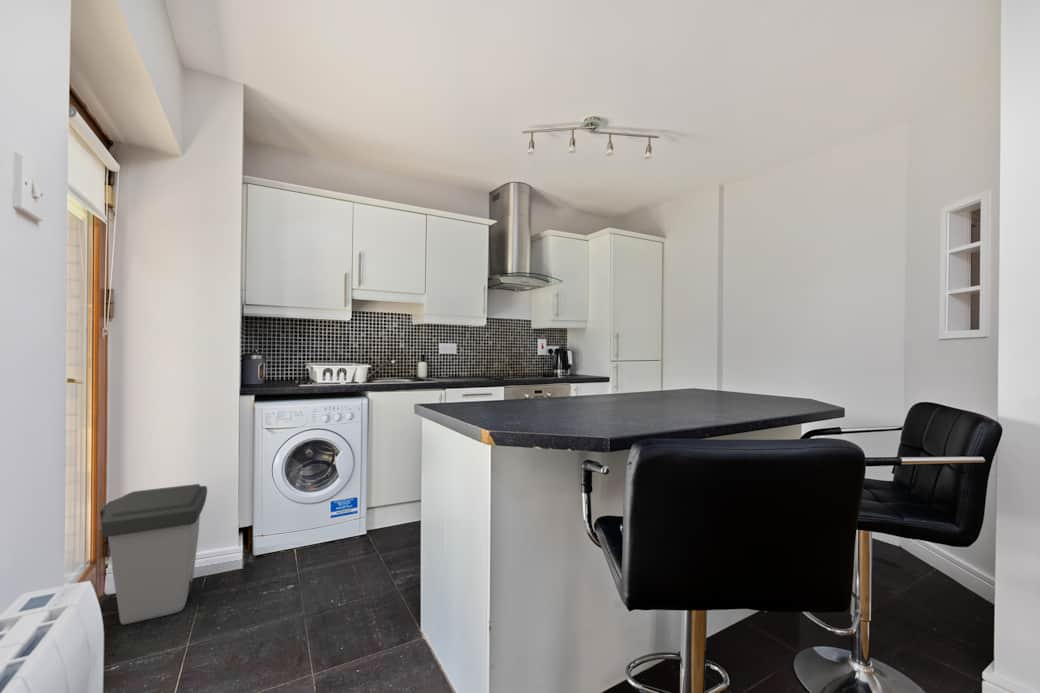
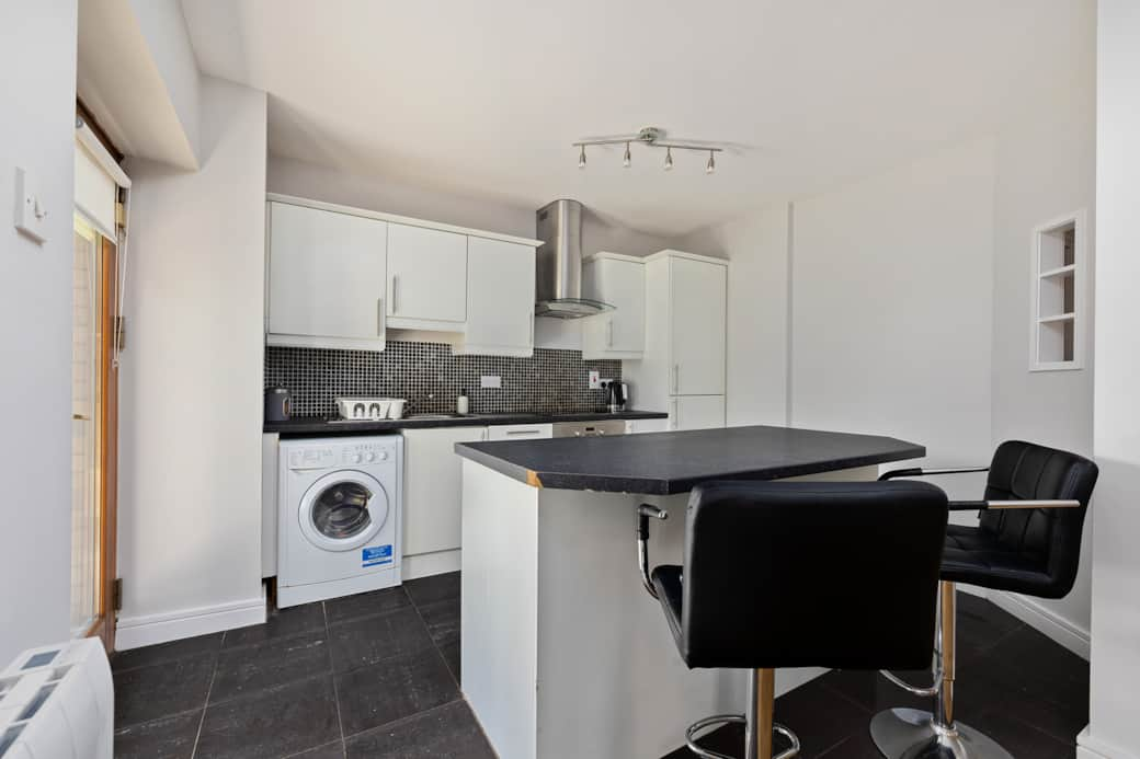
- trash can [99,483,208,625]
